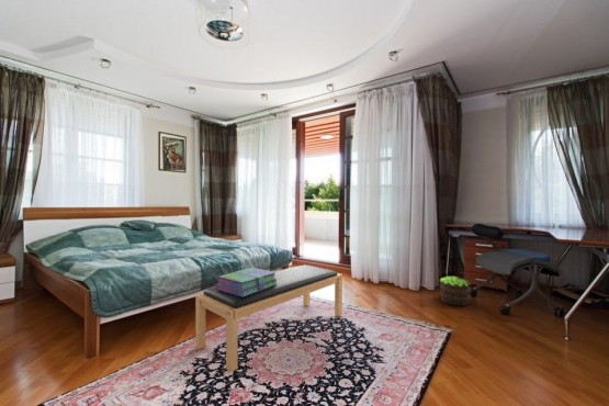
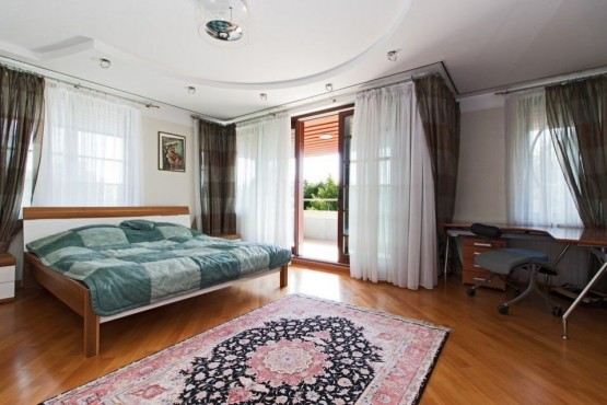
- potted plant [439,275,472,306]
- stack of books [215,267,278,297]
- bench [194,263,343,373]
